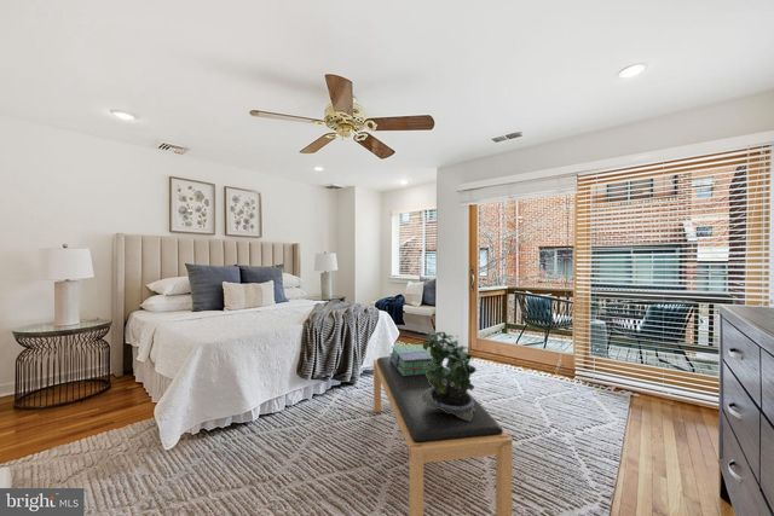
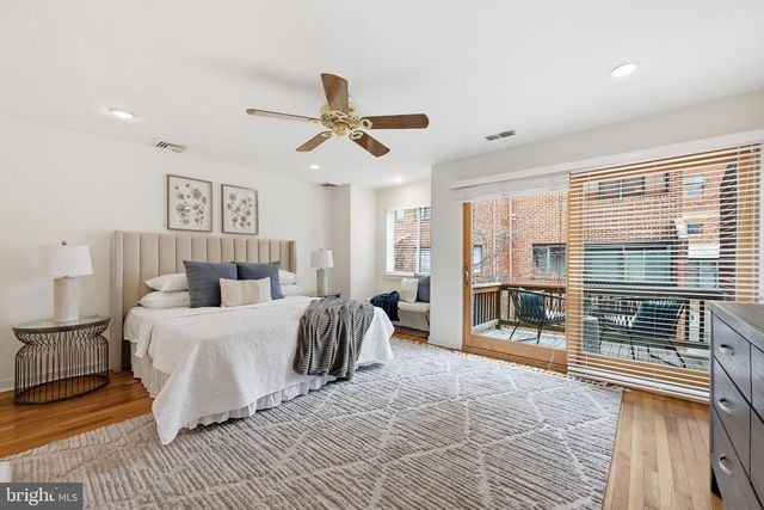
- stack of books [388,343,444,376]
- bench [372,355,513,516]
- potted plant [420,331,476,421]
